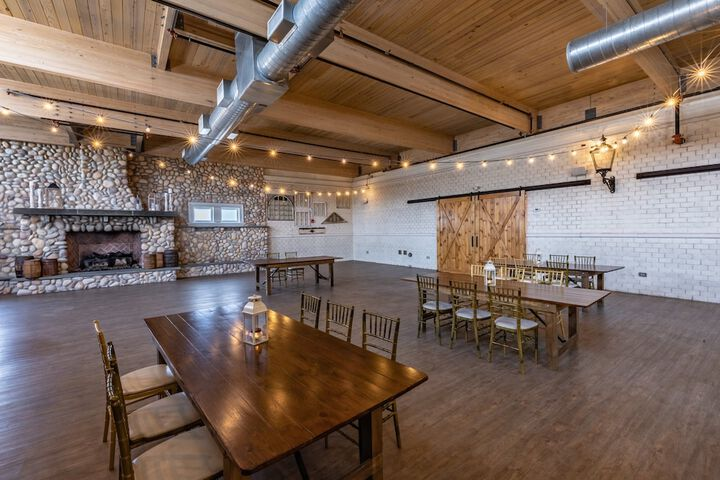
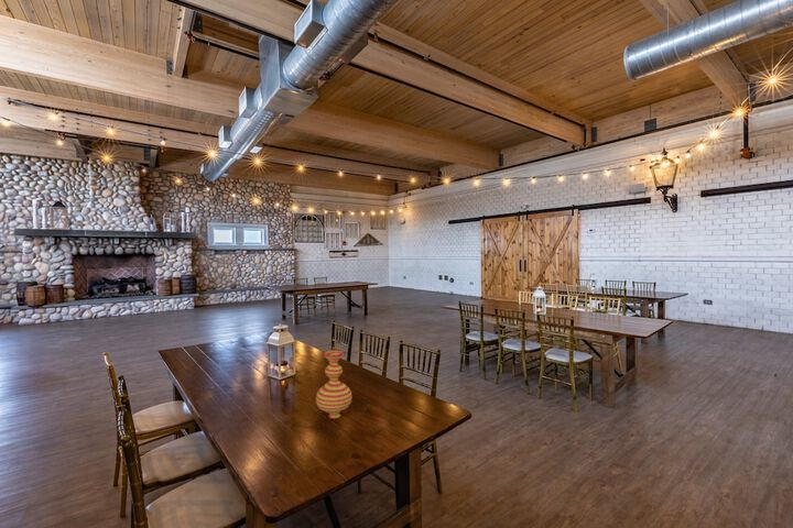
+ vase [315,349,352,420]
